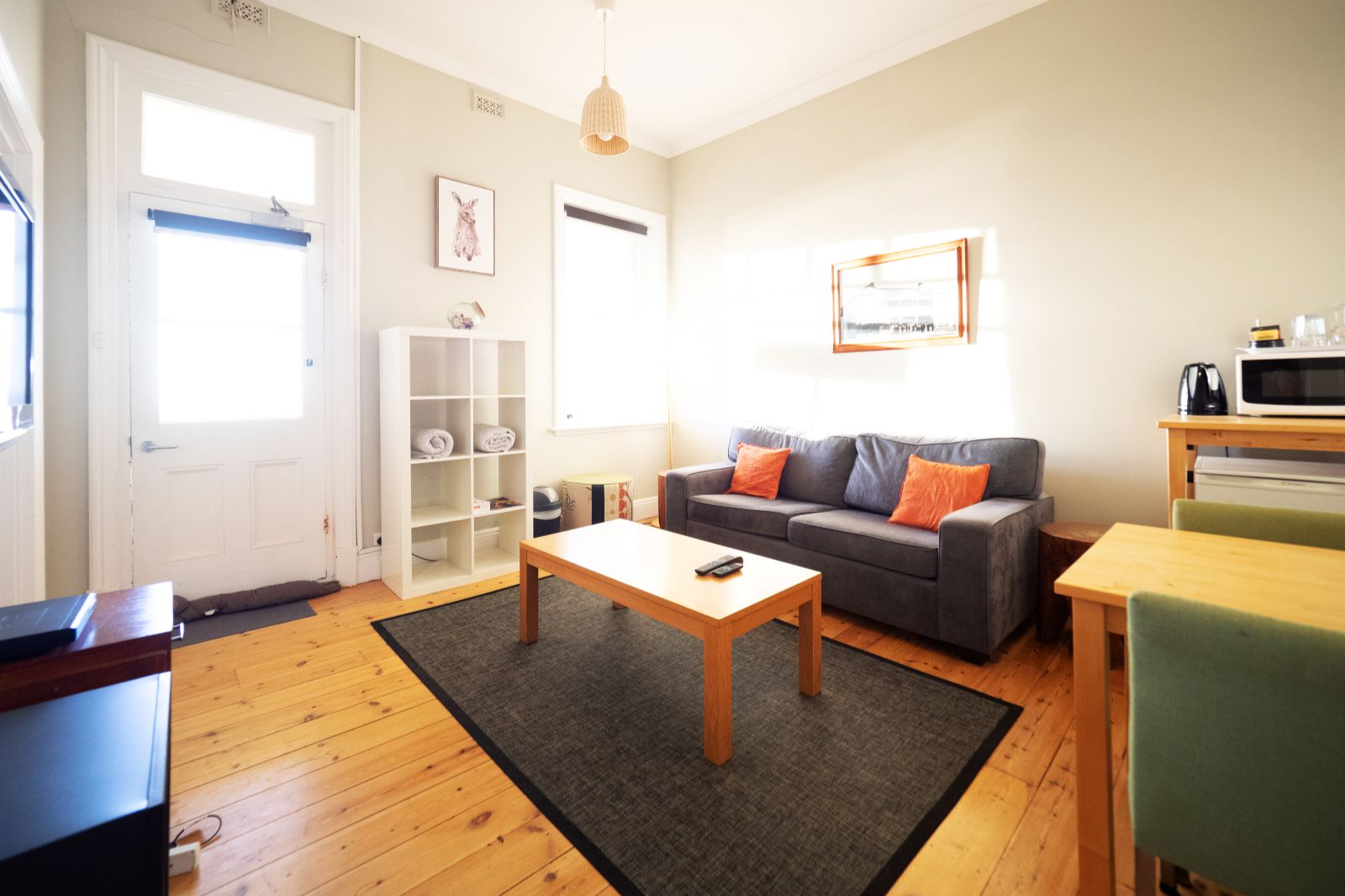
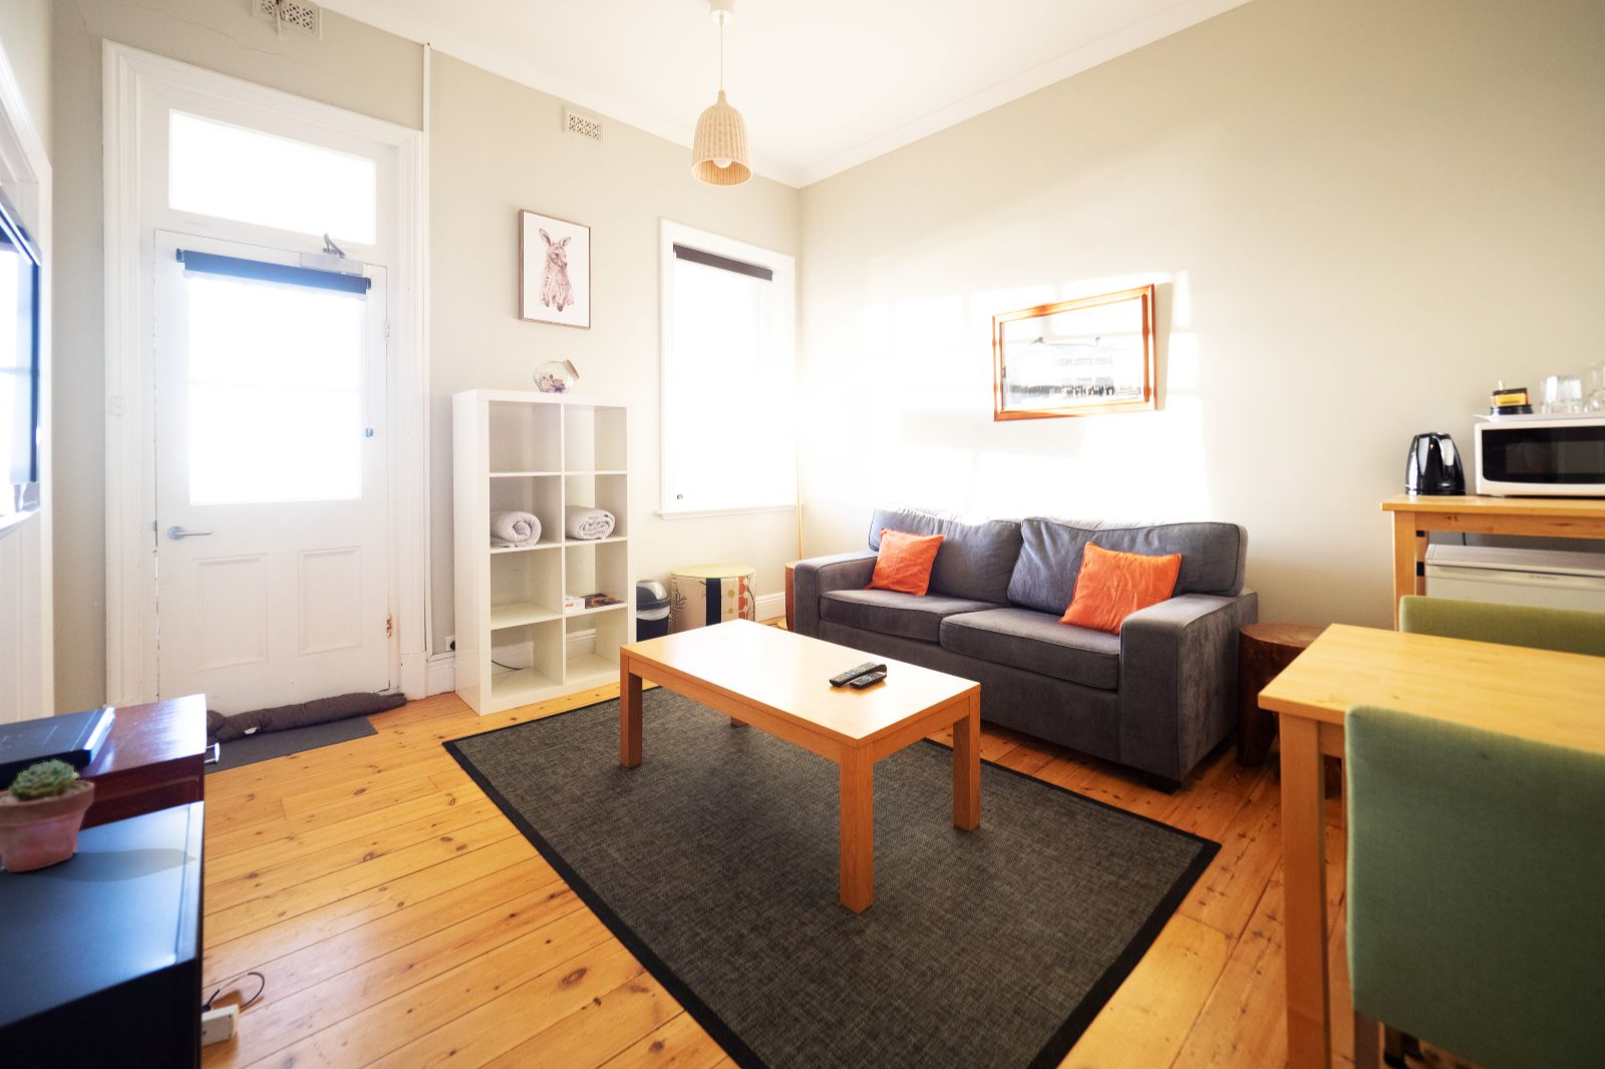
+ potted succulent [0,759,97,873]
